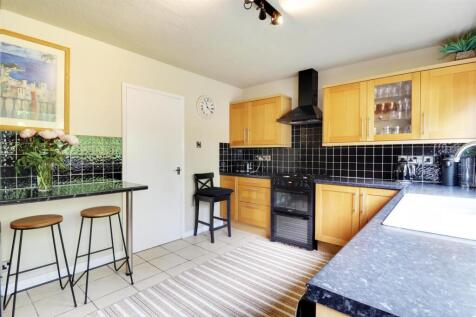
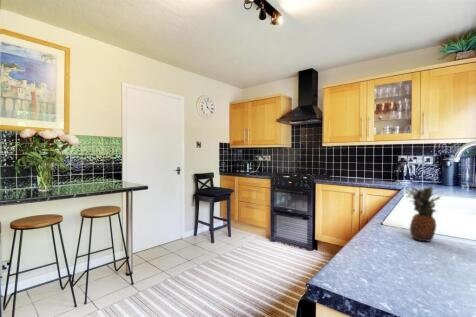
+ fruit [404,185,442,243]
